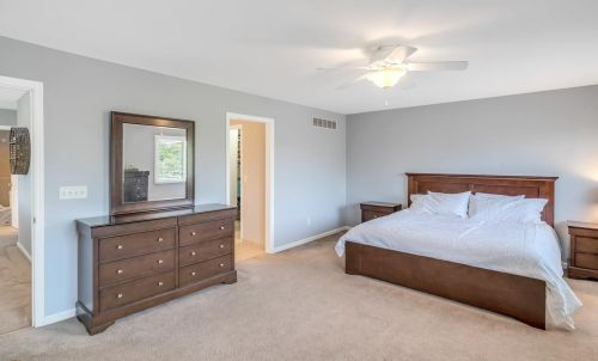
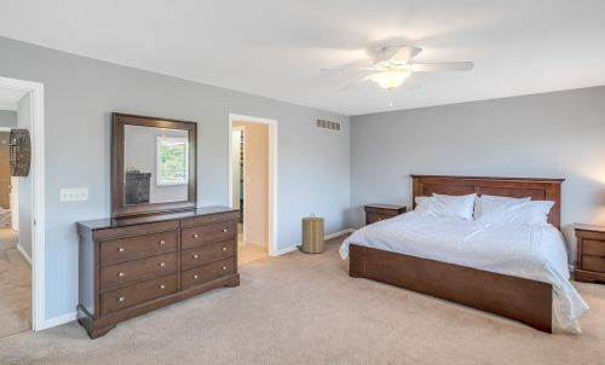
+ laundry hamper [300,213,325,255]
